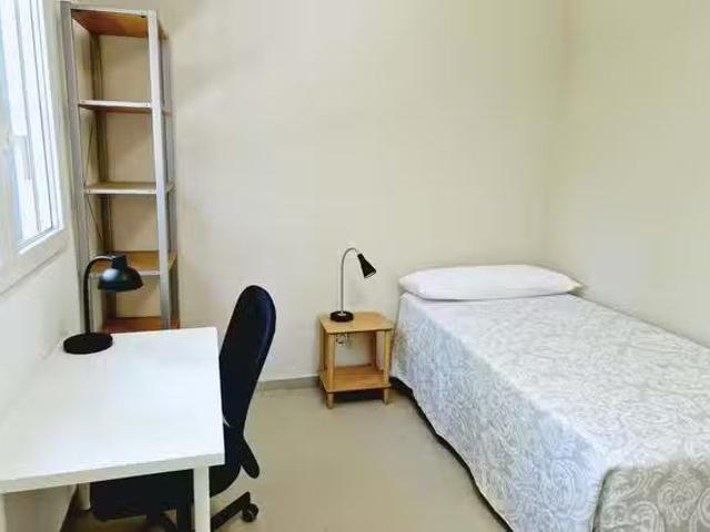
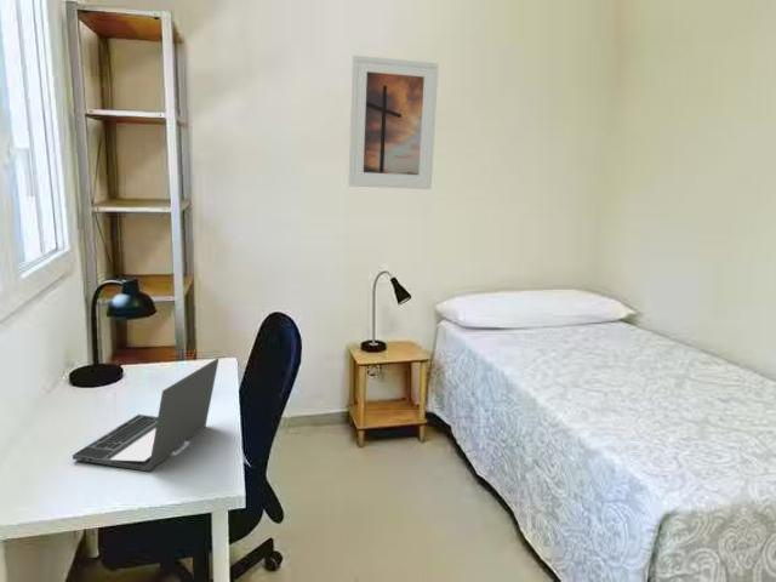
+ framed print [348,55,439,190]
+ laptop [72,356,221,472]
